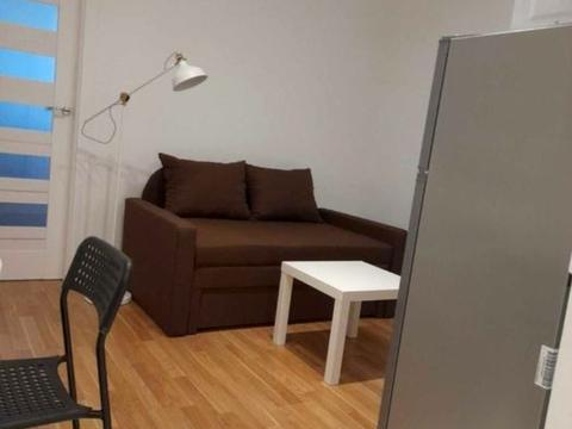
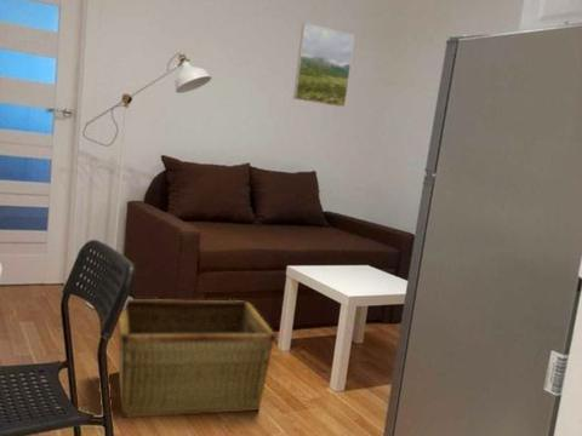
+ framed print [292,22,355,109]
+ hamper [118,298,278,419]
